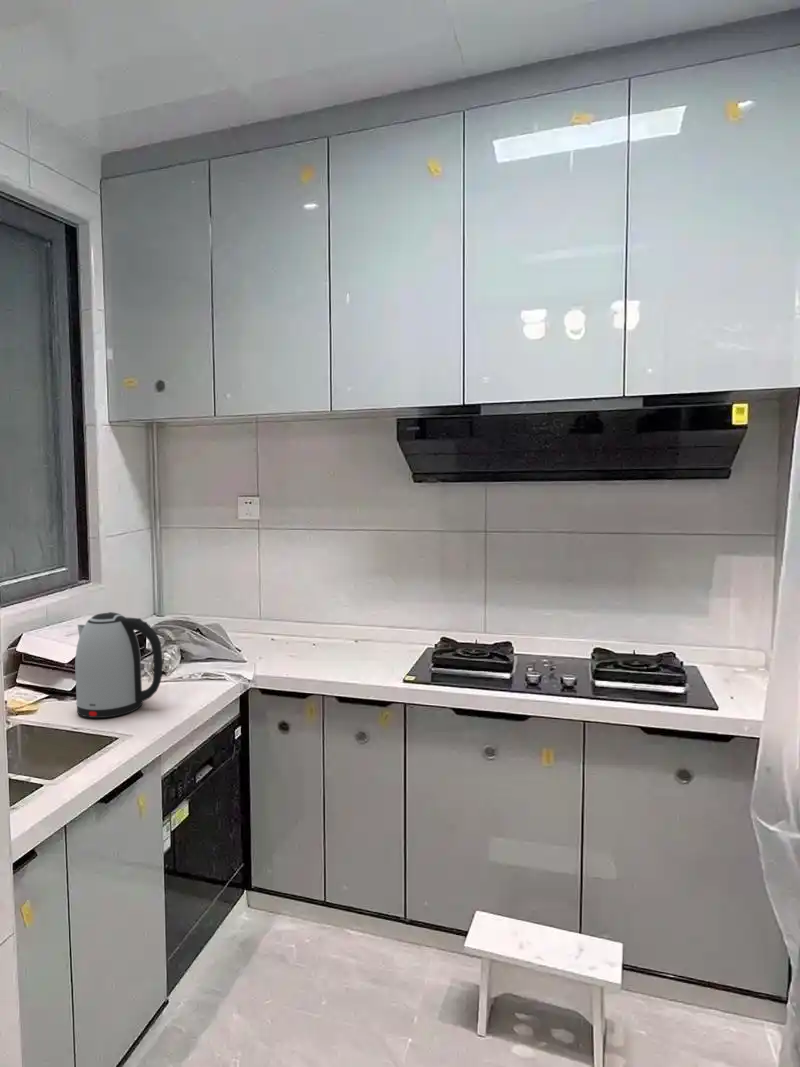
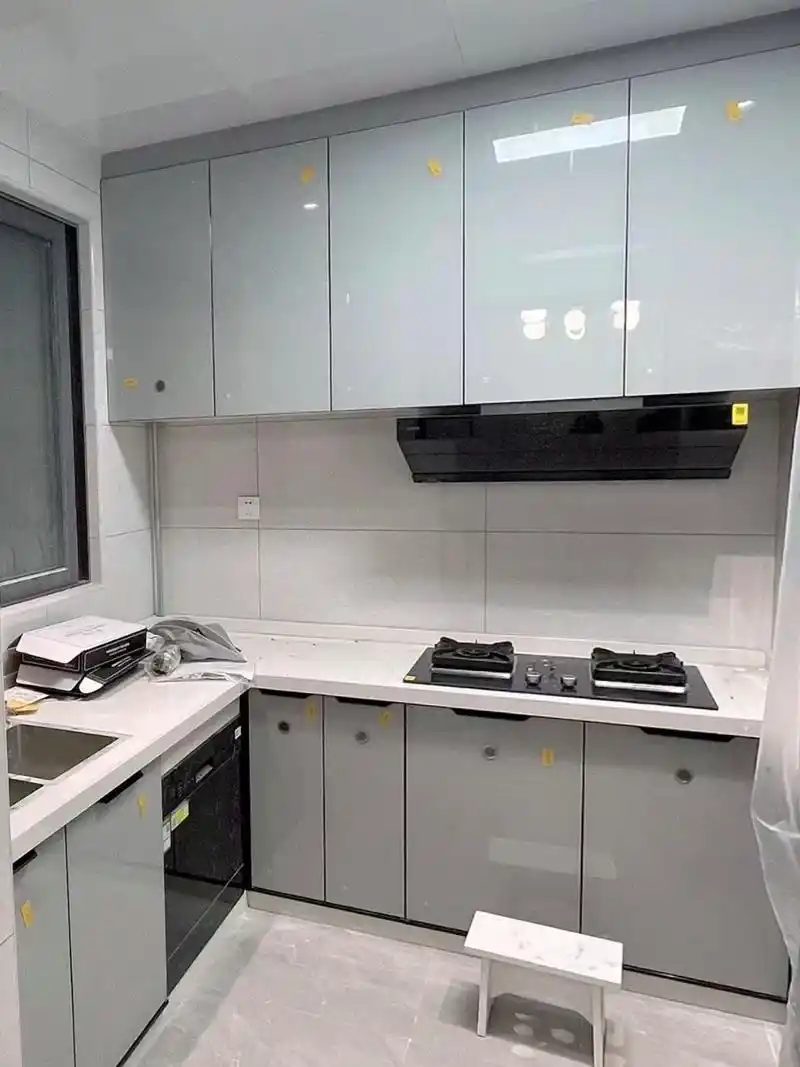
- kettle [74,611,163,719]
